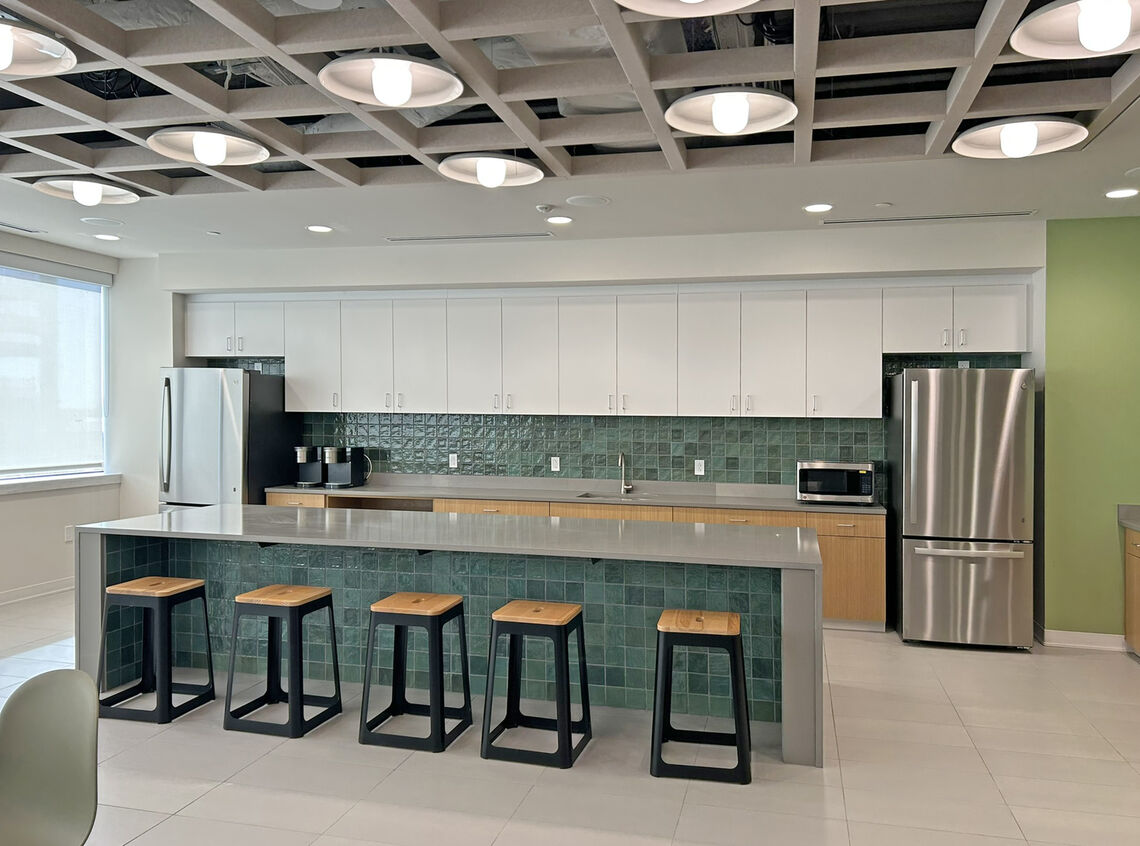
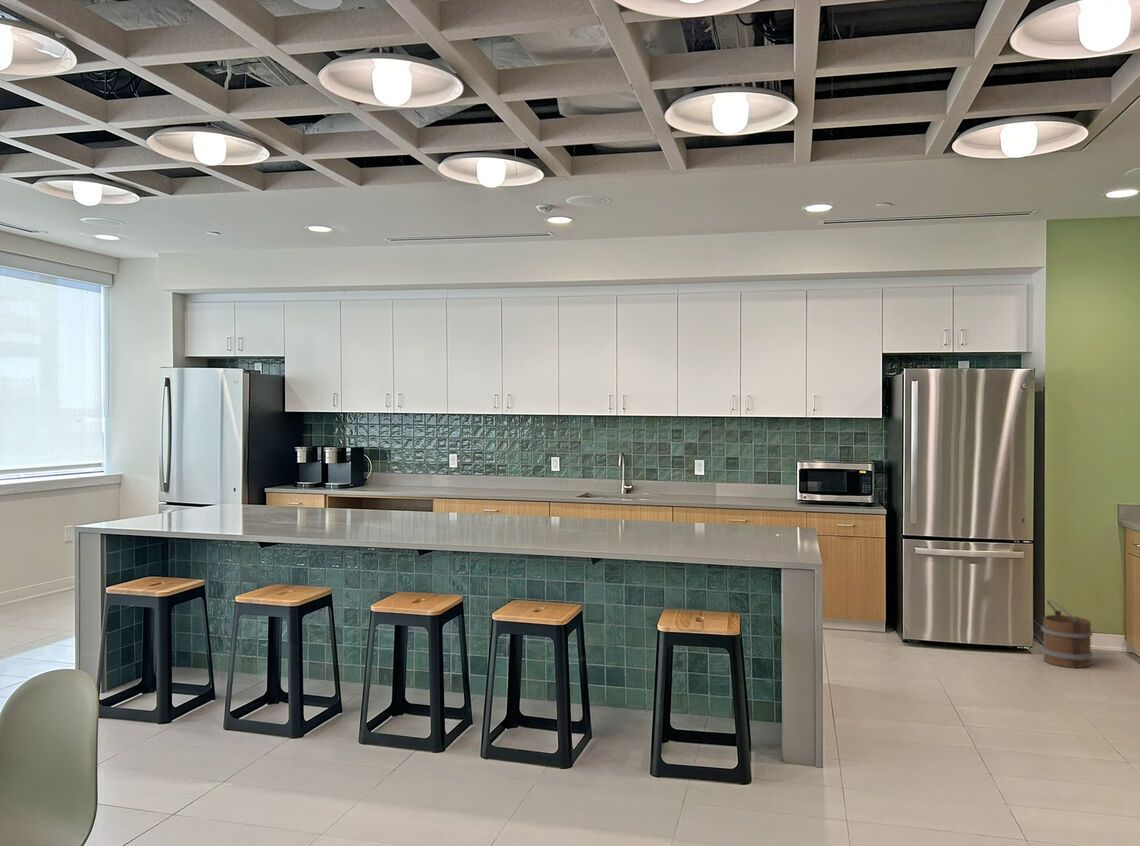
+ bucket [1040,598,1094,669]
